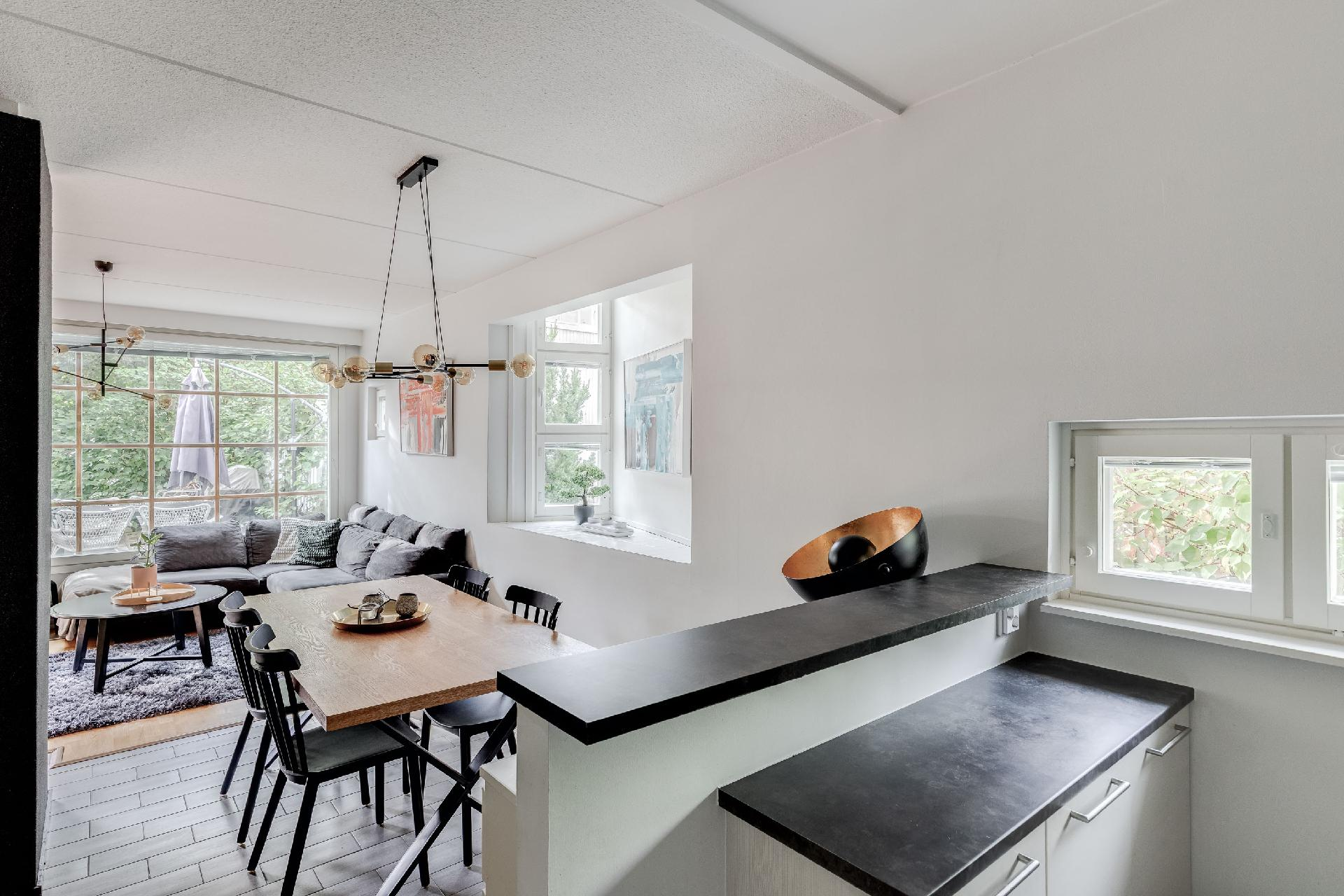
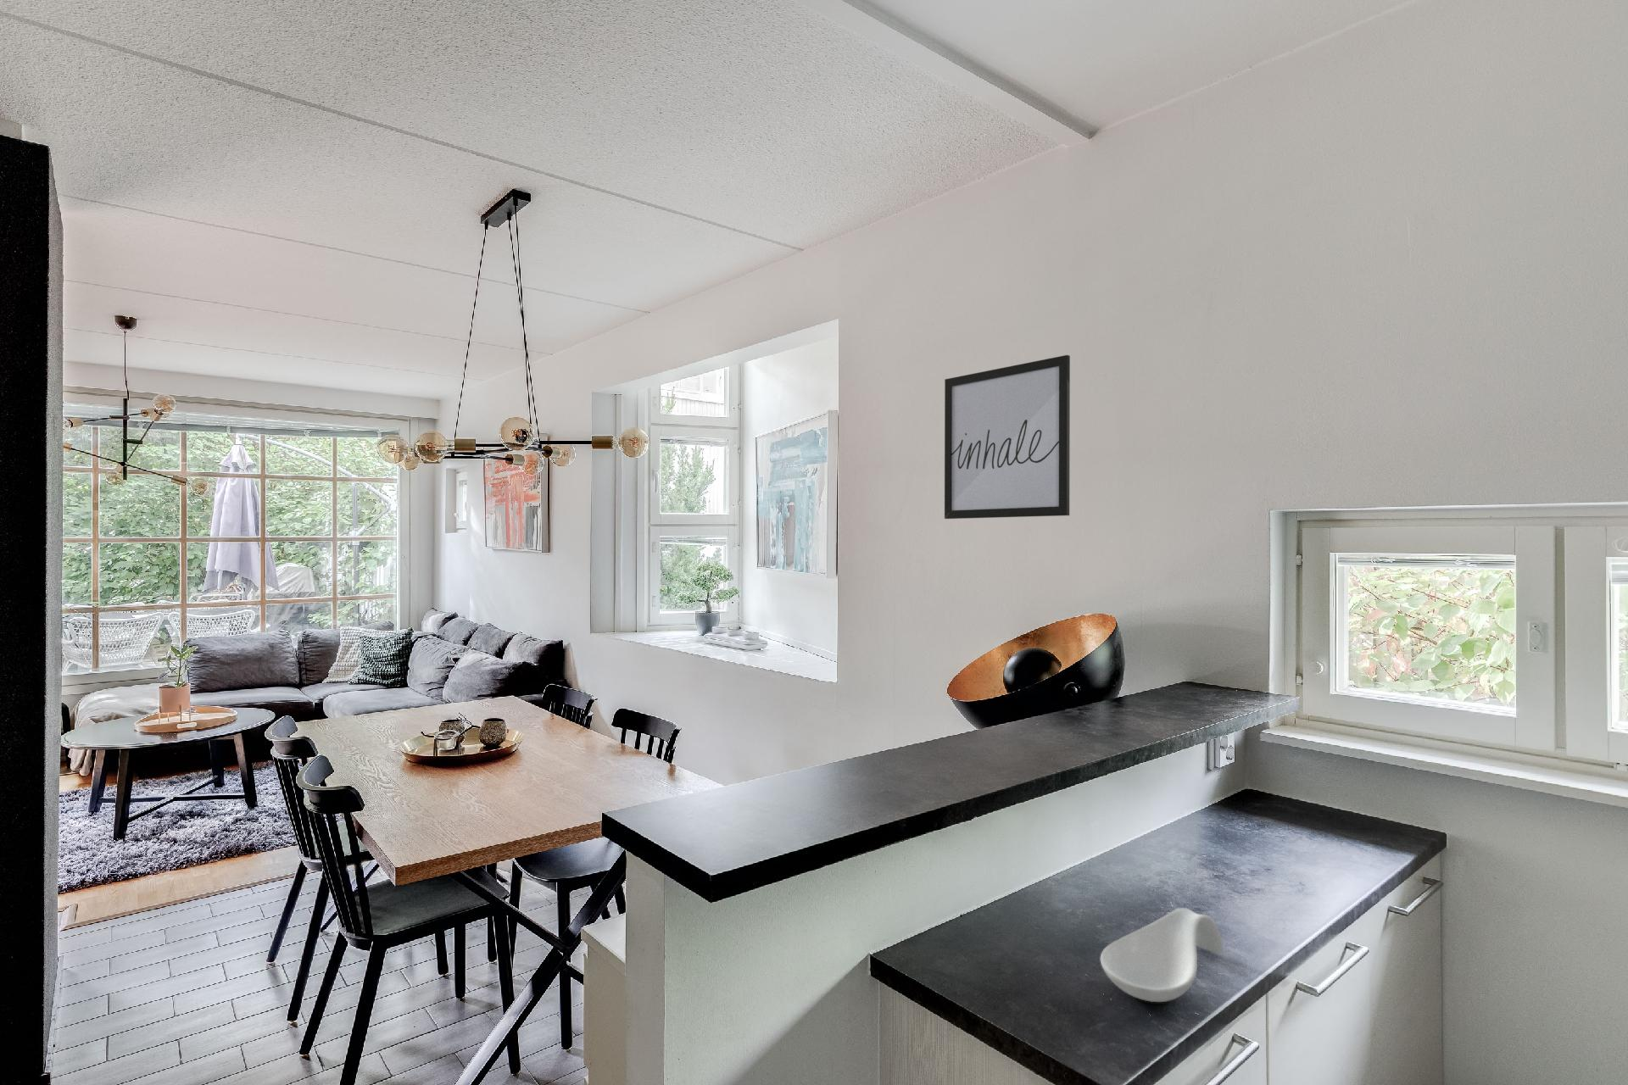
+ wall art [944,355,1071,519]
+ spoon rest [1100,907,1223,1003]
